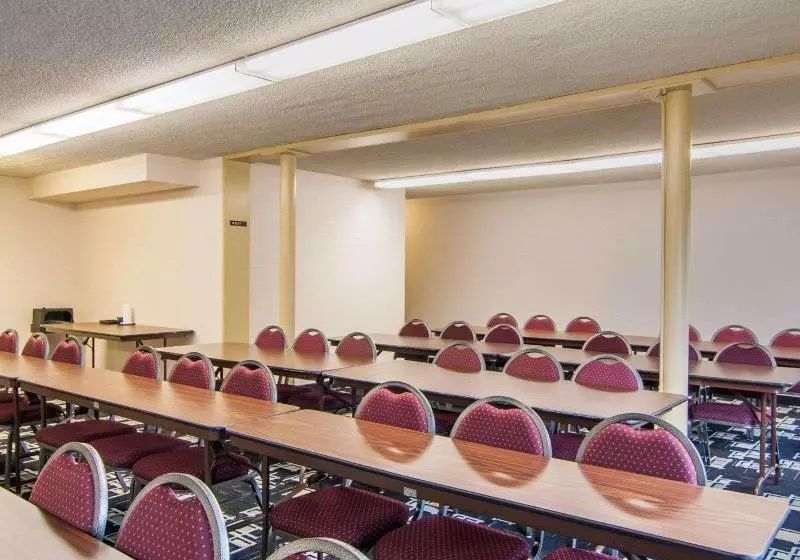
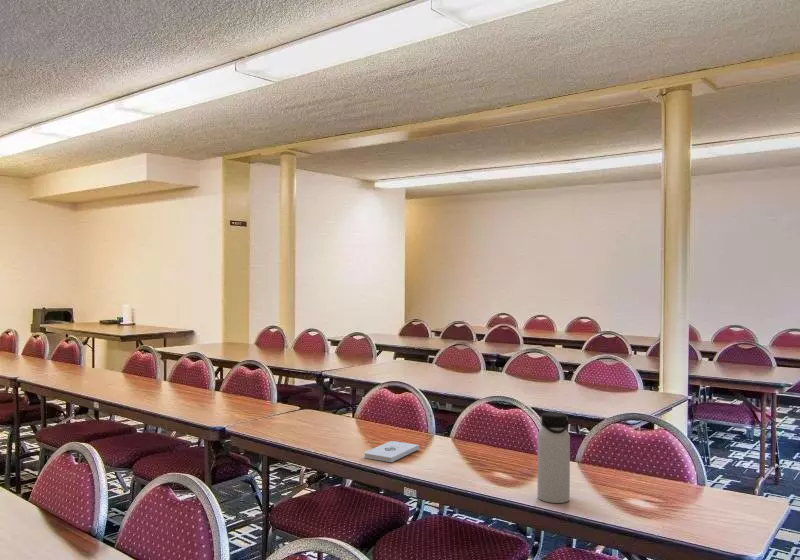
+ notepad [363,440,420,463]
+ water bottle [537,411,571,504]
